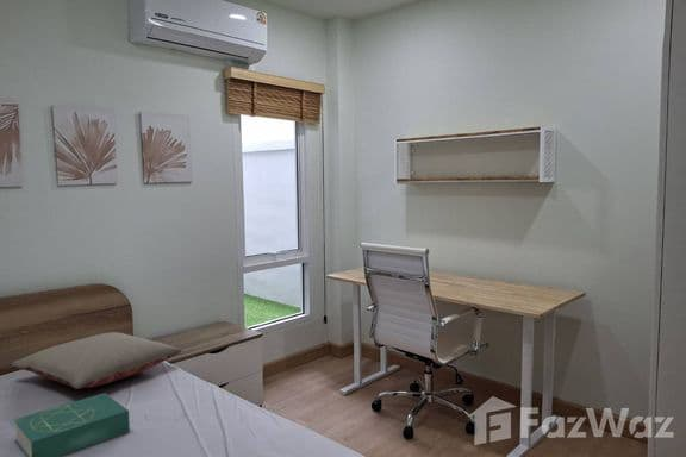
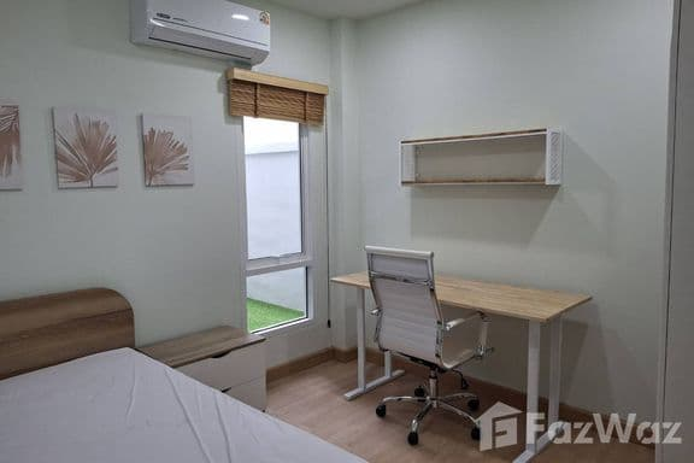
- book [13,392,131,457]
- pillow [11,331,183,390]
